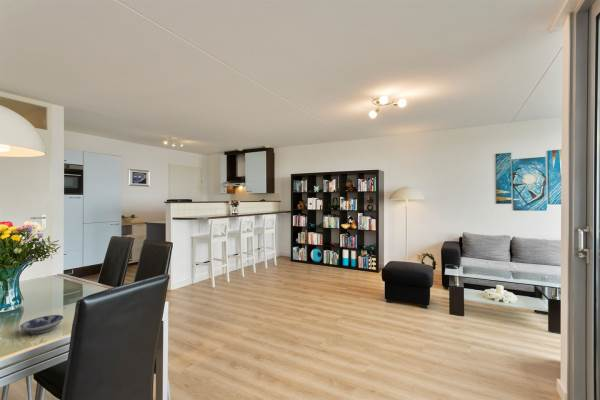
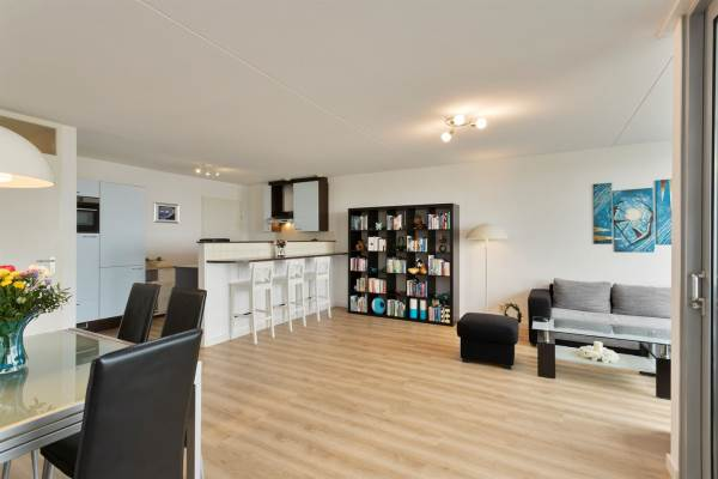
- bowl [19,314,65,335]
